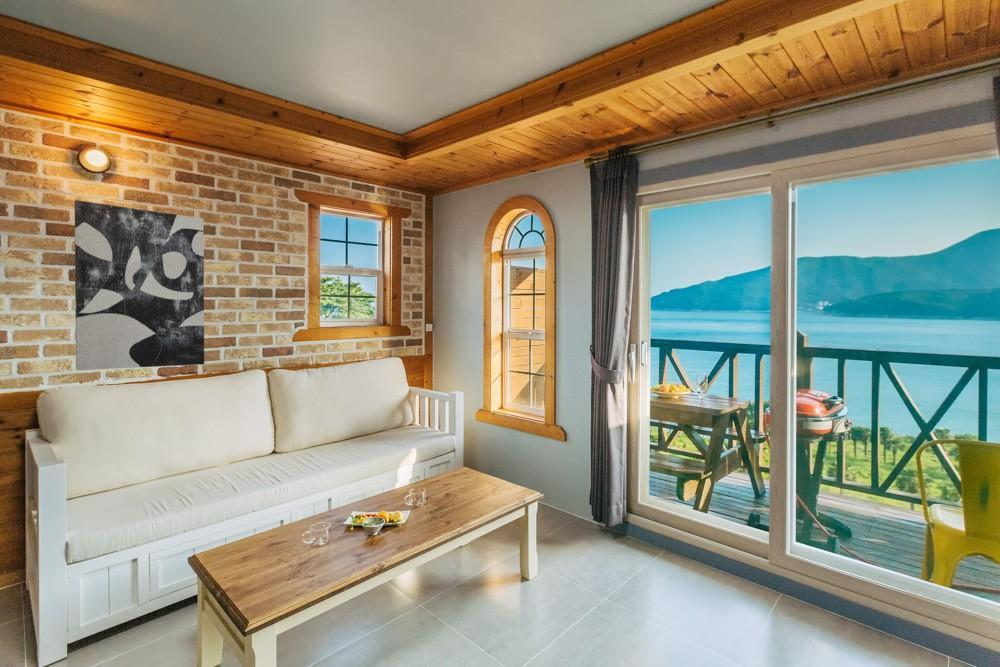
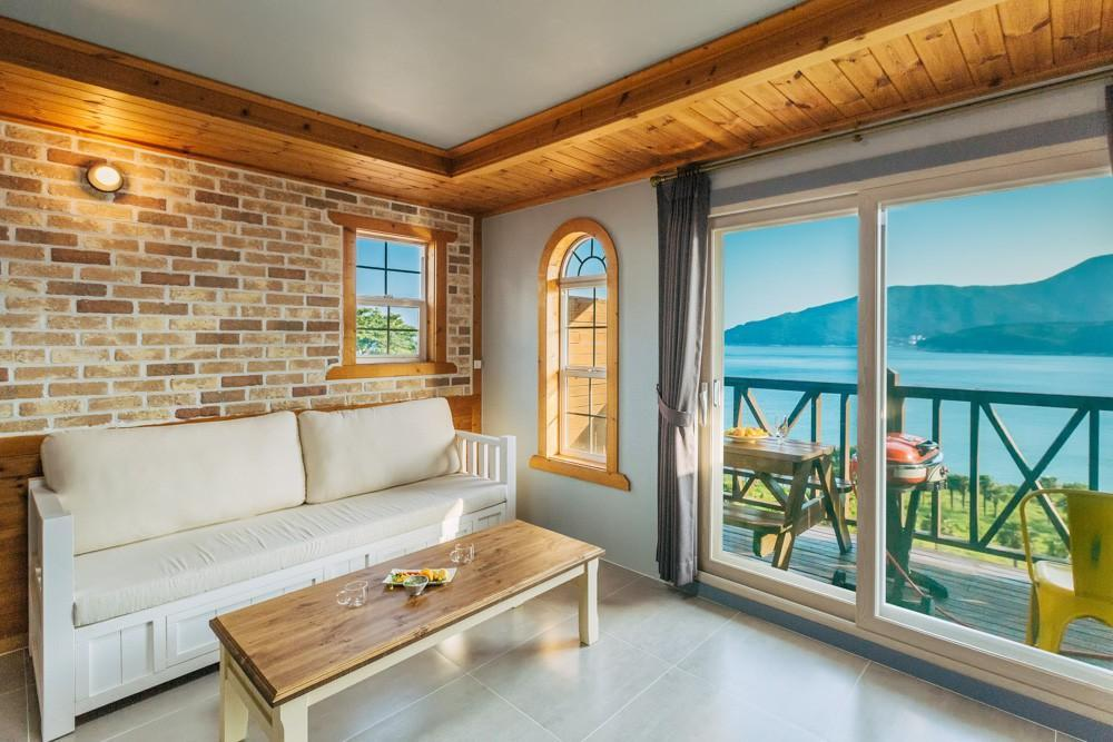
- wall art [74,199,205,371]
